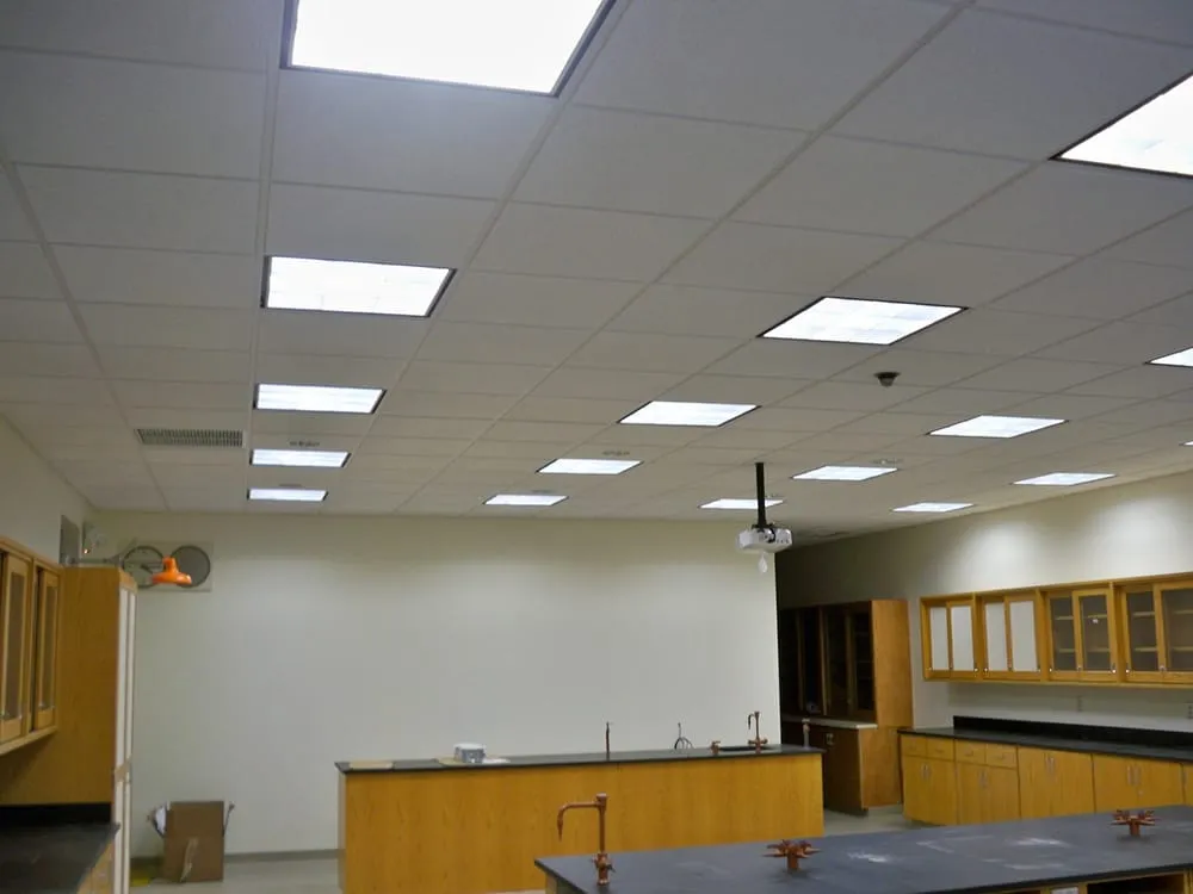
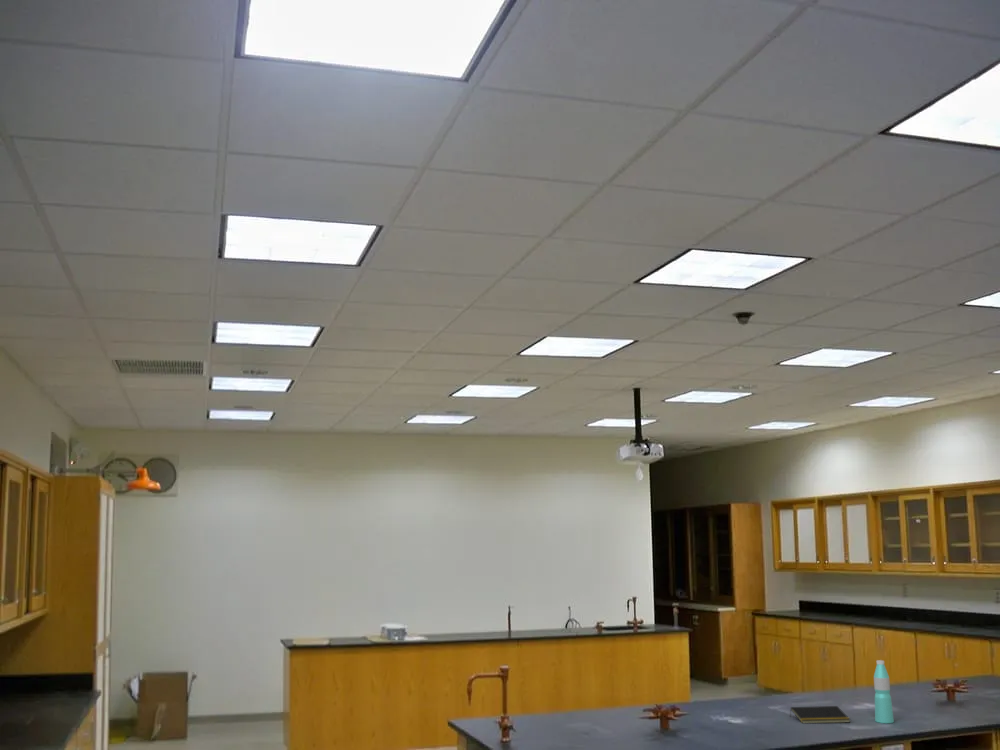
+ notepad [789,705,851,724]
+ water bottle [873,659,895,724]
